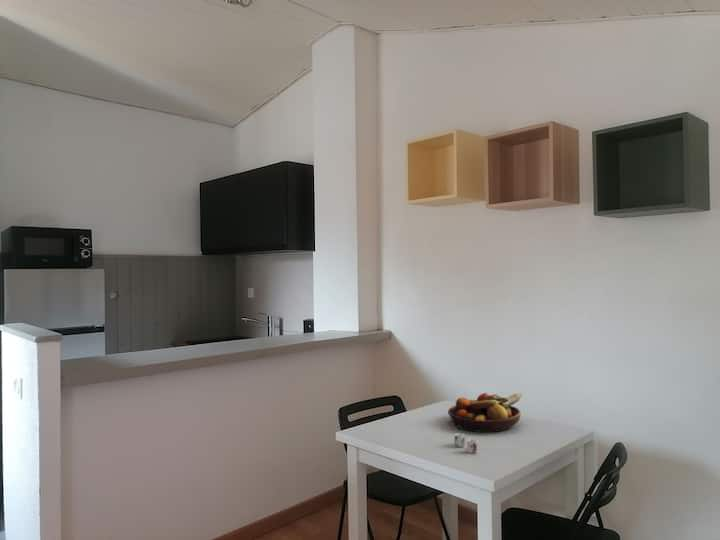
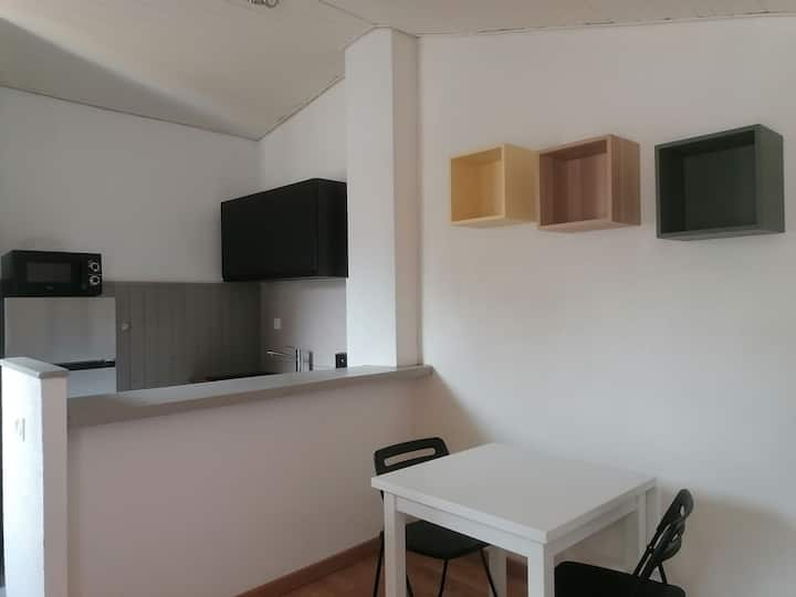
- fruit bowl [447,392,523,433]
- mug [454,432,479,454]
